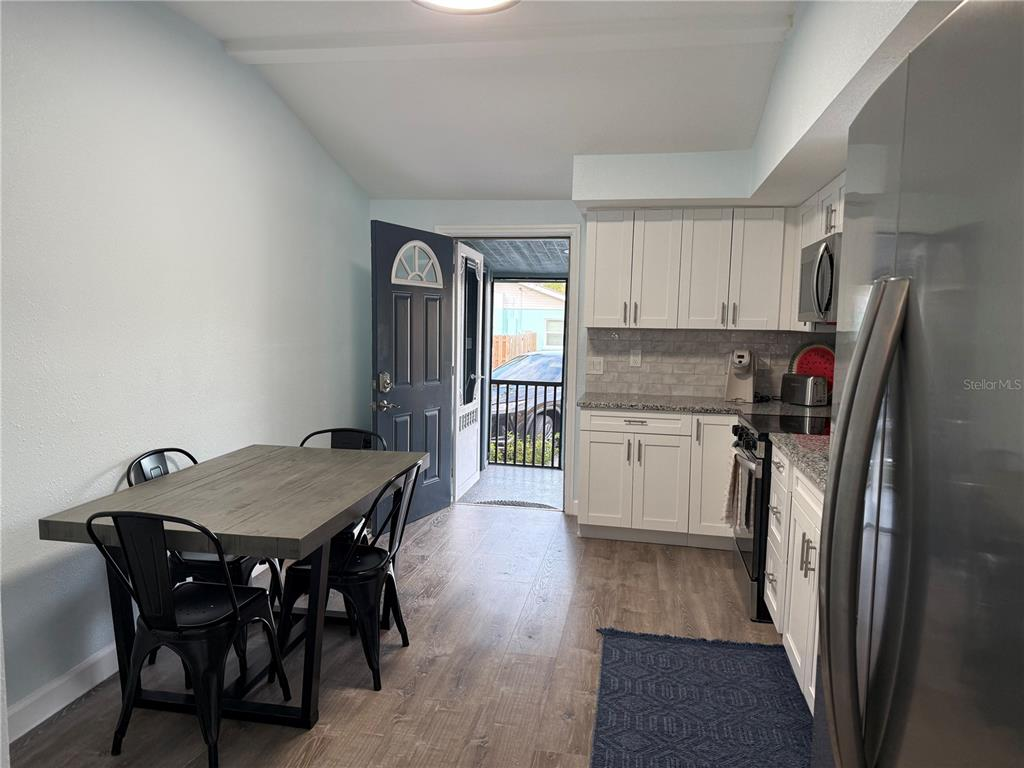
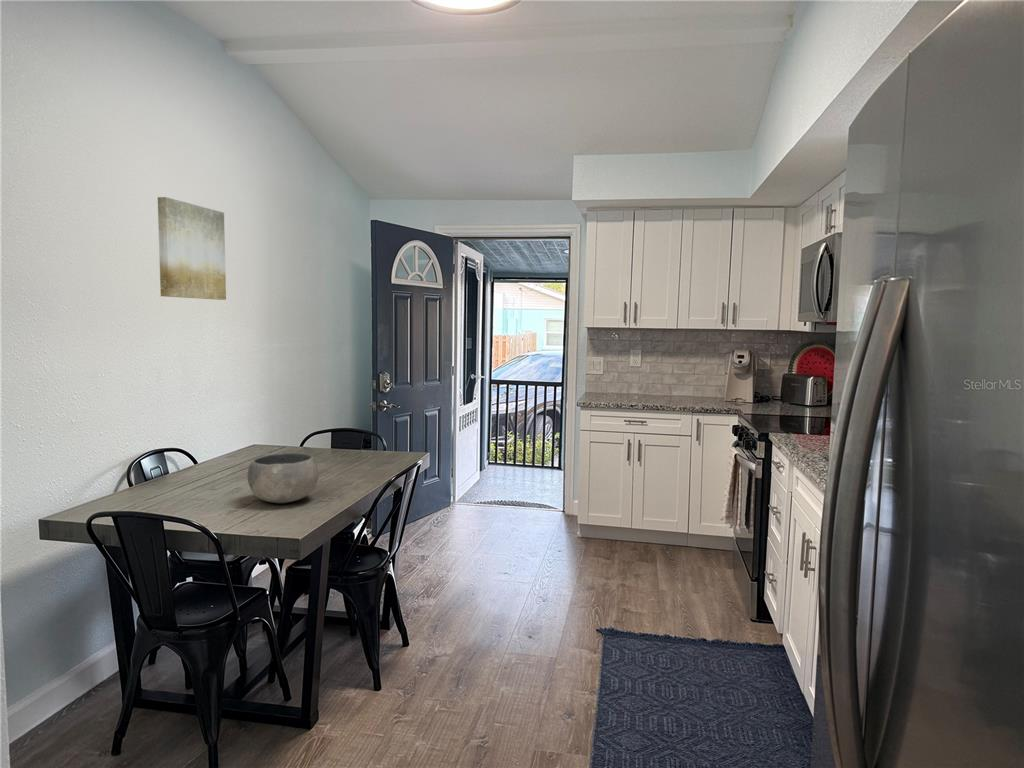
+ wall art [157,196,227,301]
+ bowl [247,452,320,504]
